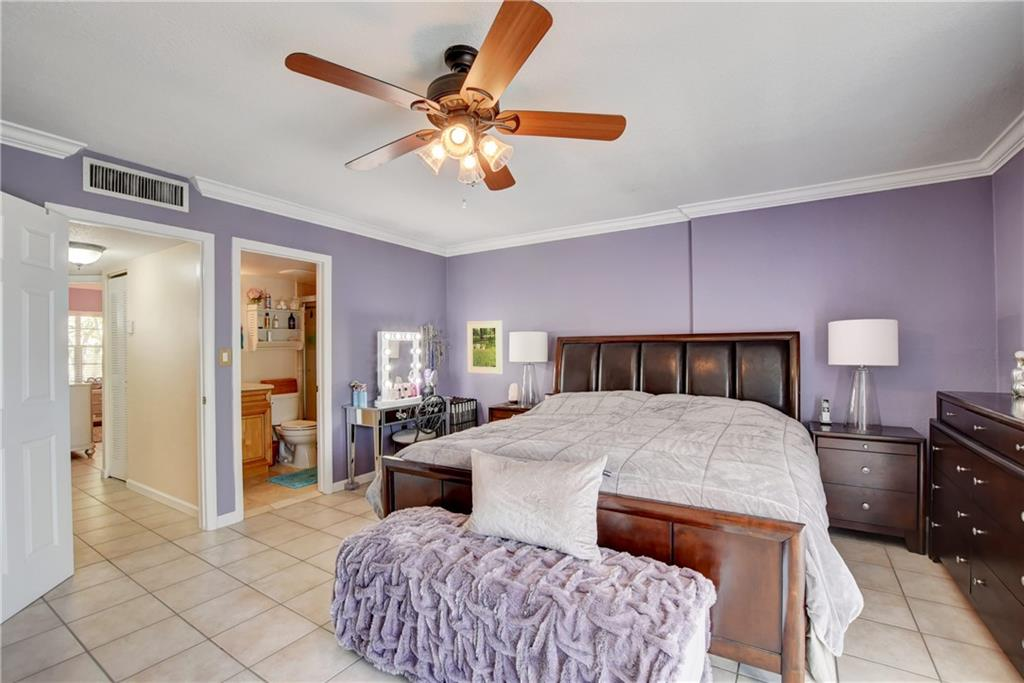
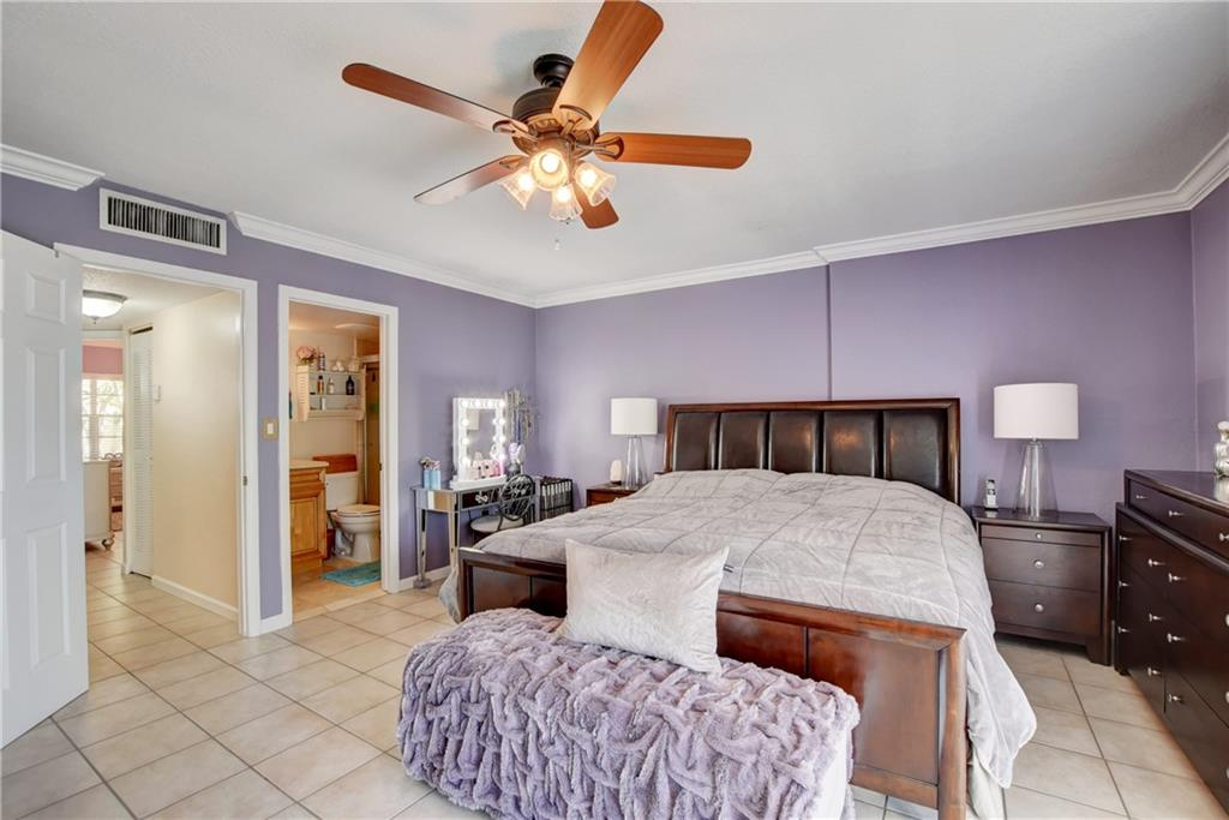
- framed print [466,320,503,375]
